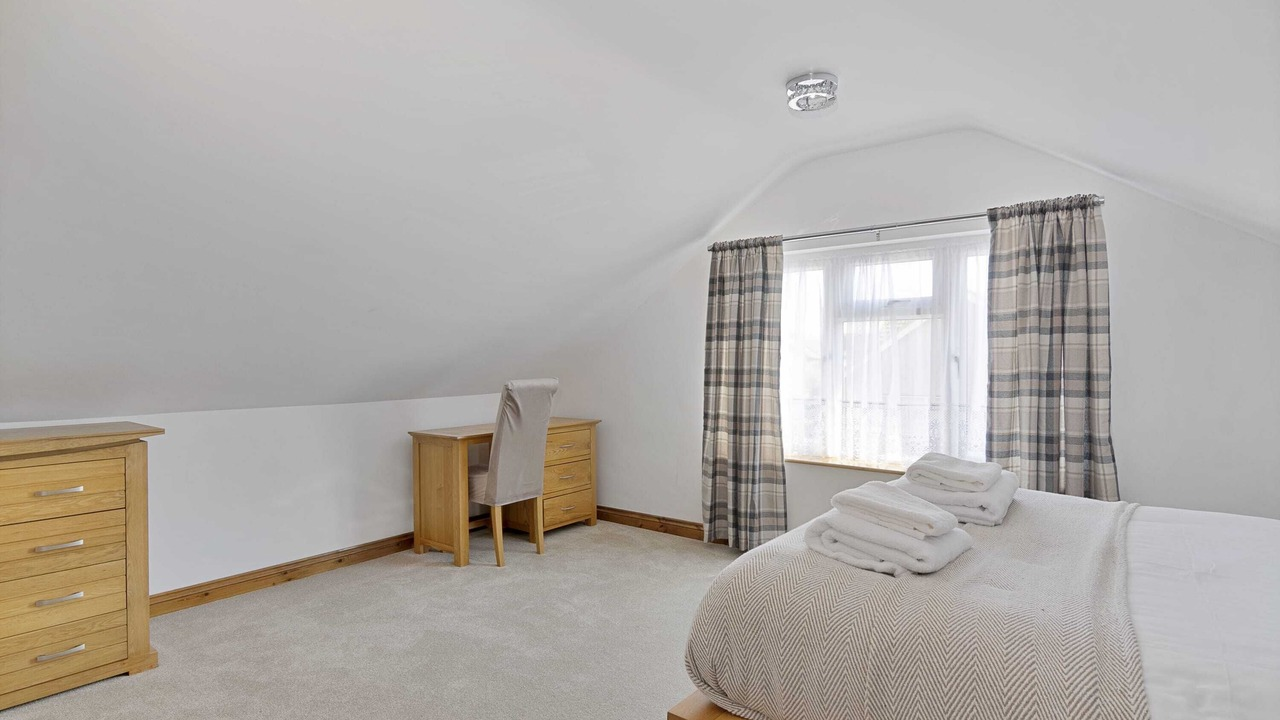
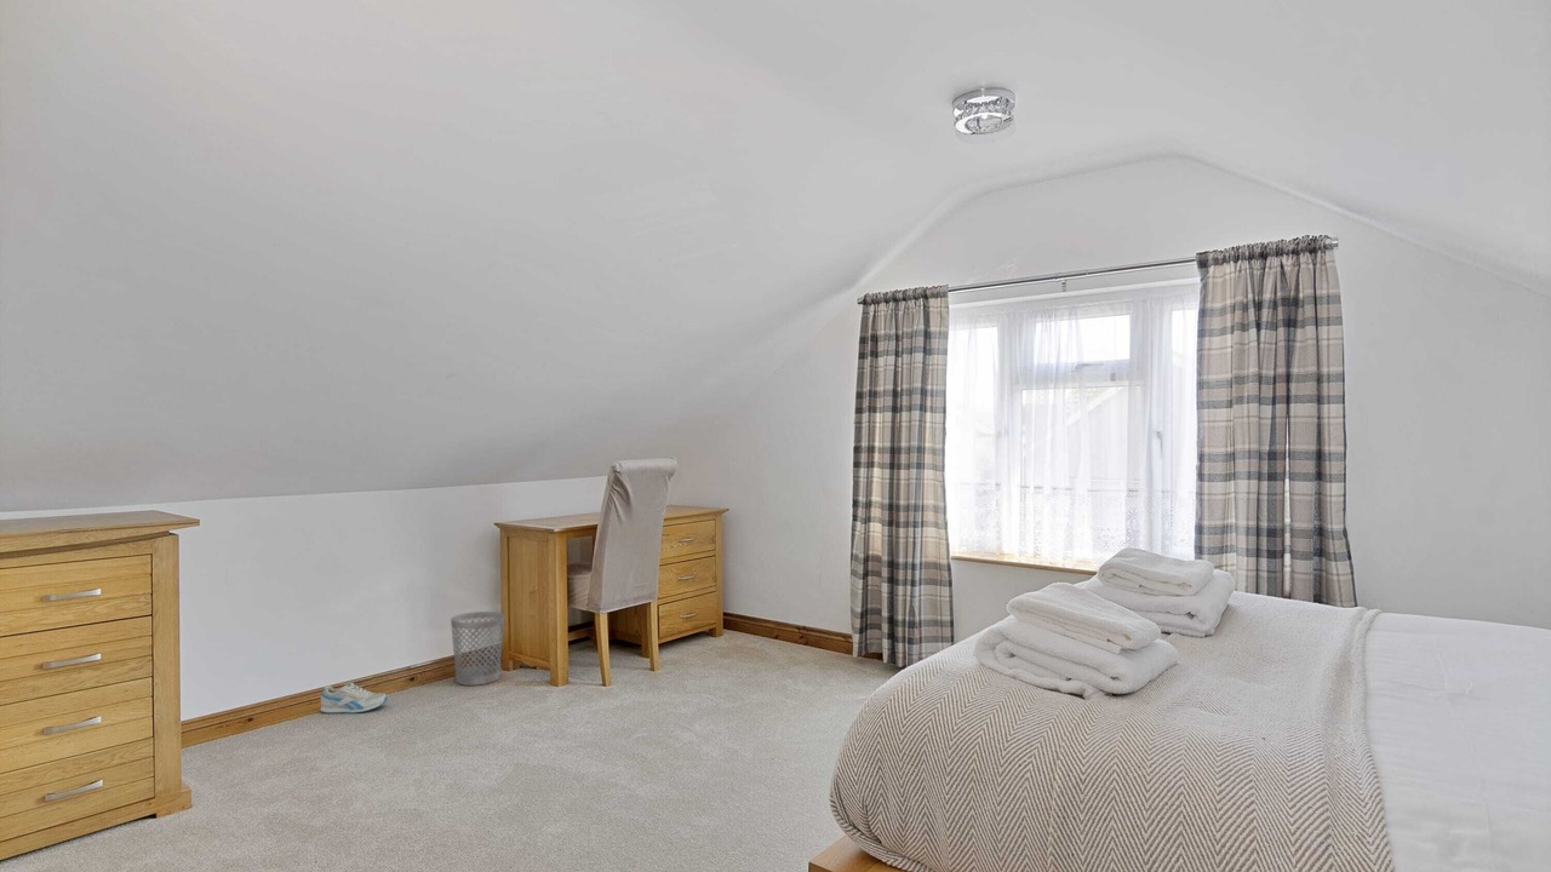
+ wastebasket [450,610,505,687]
+ sneaker [319,682,389,715]
